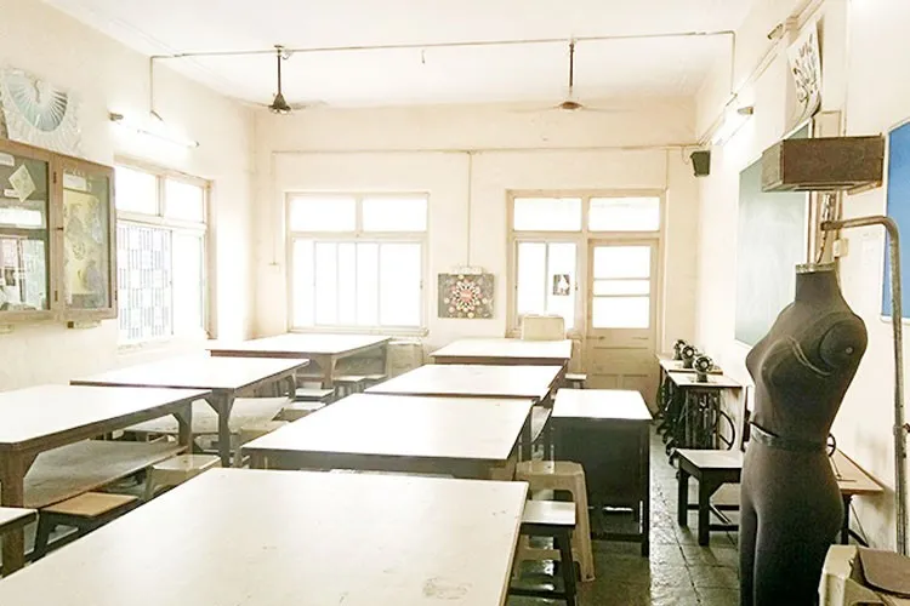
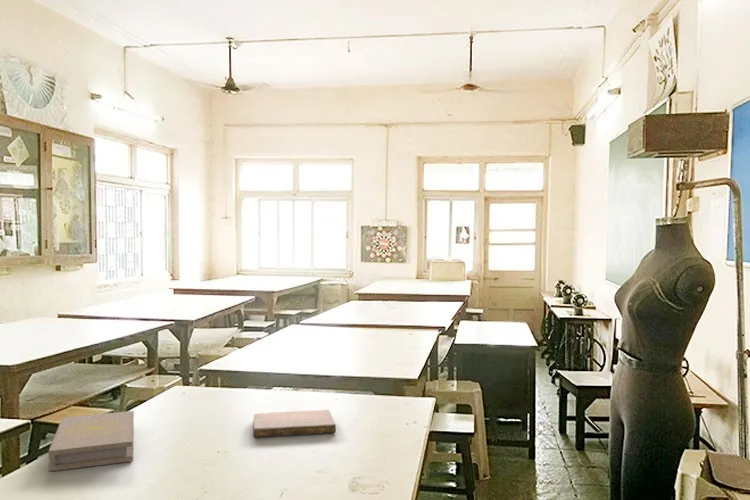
+ book [47,410,135,472]
+ notebook [252,409,337,438]
